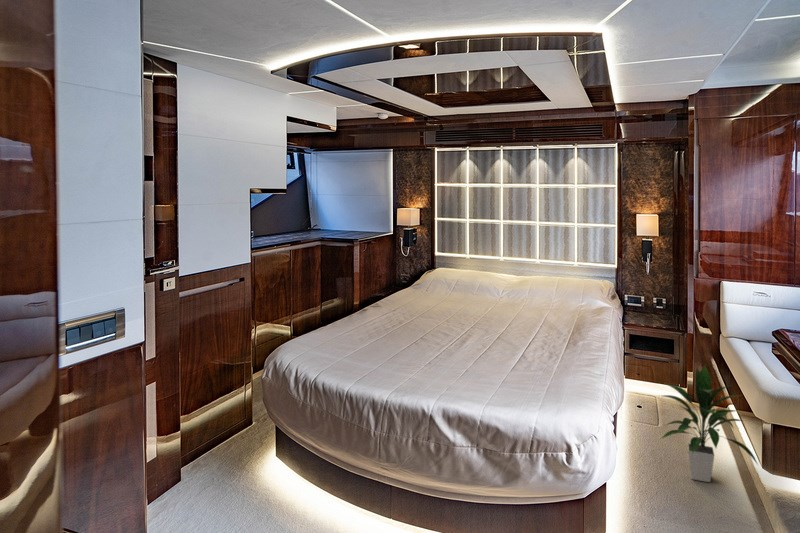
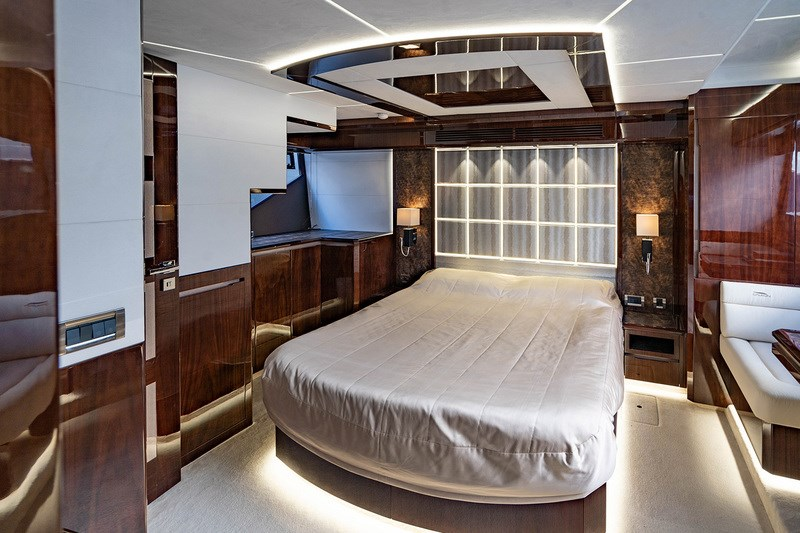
- indoor plant [656,364,760,483]
